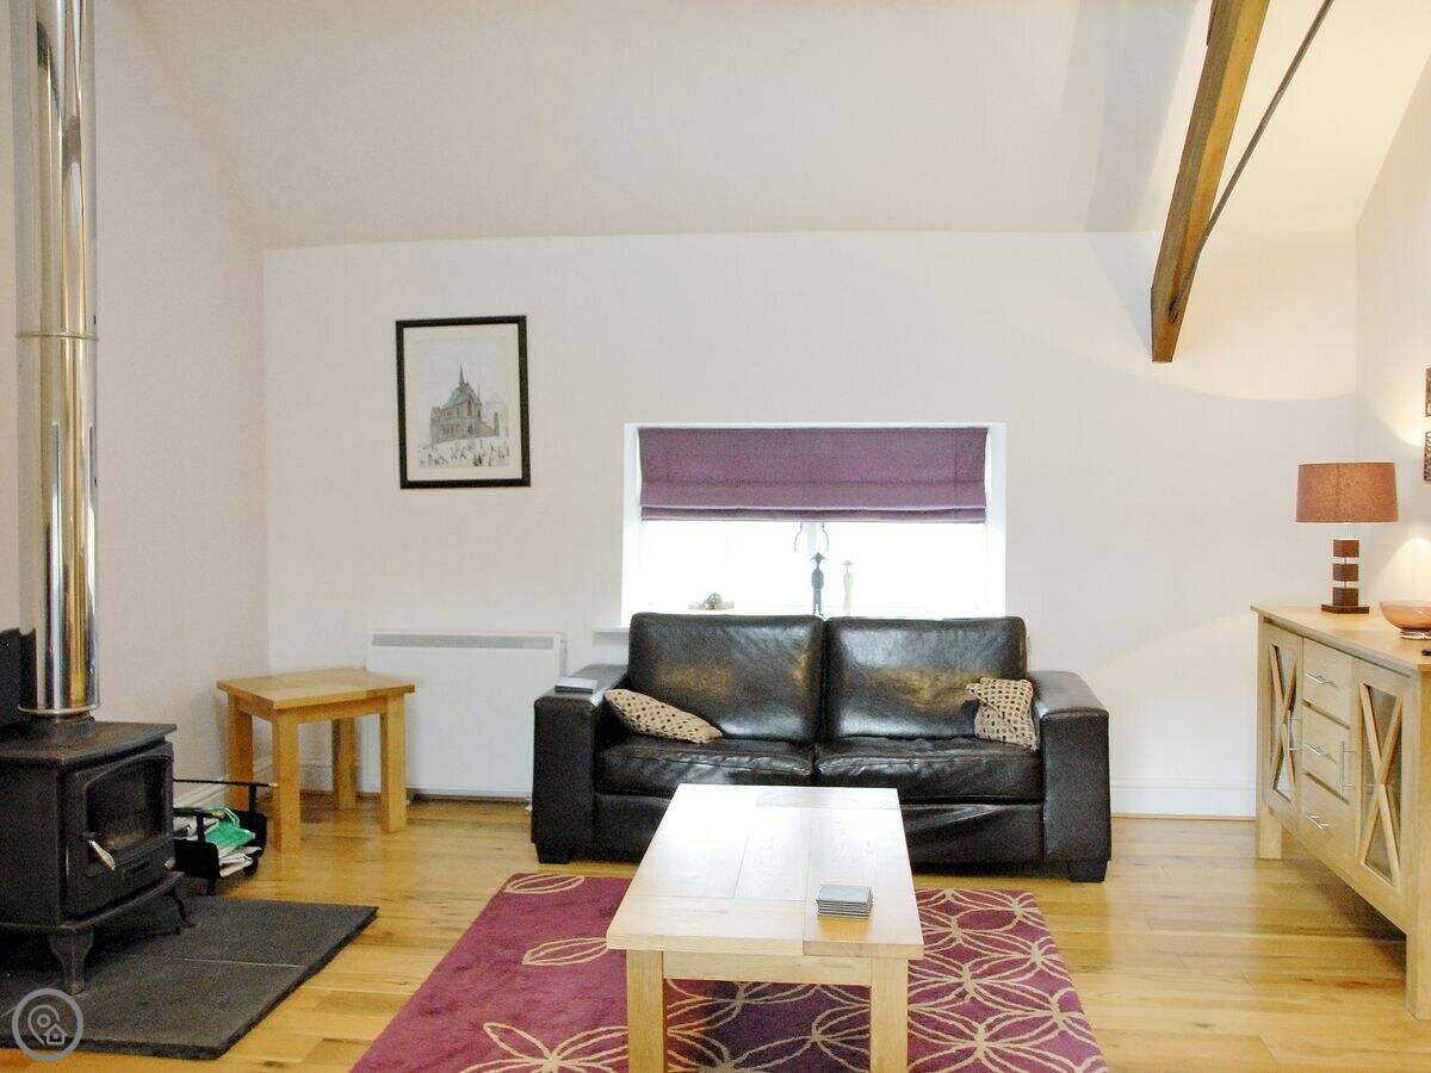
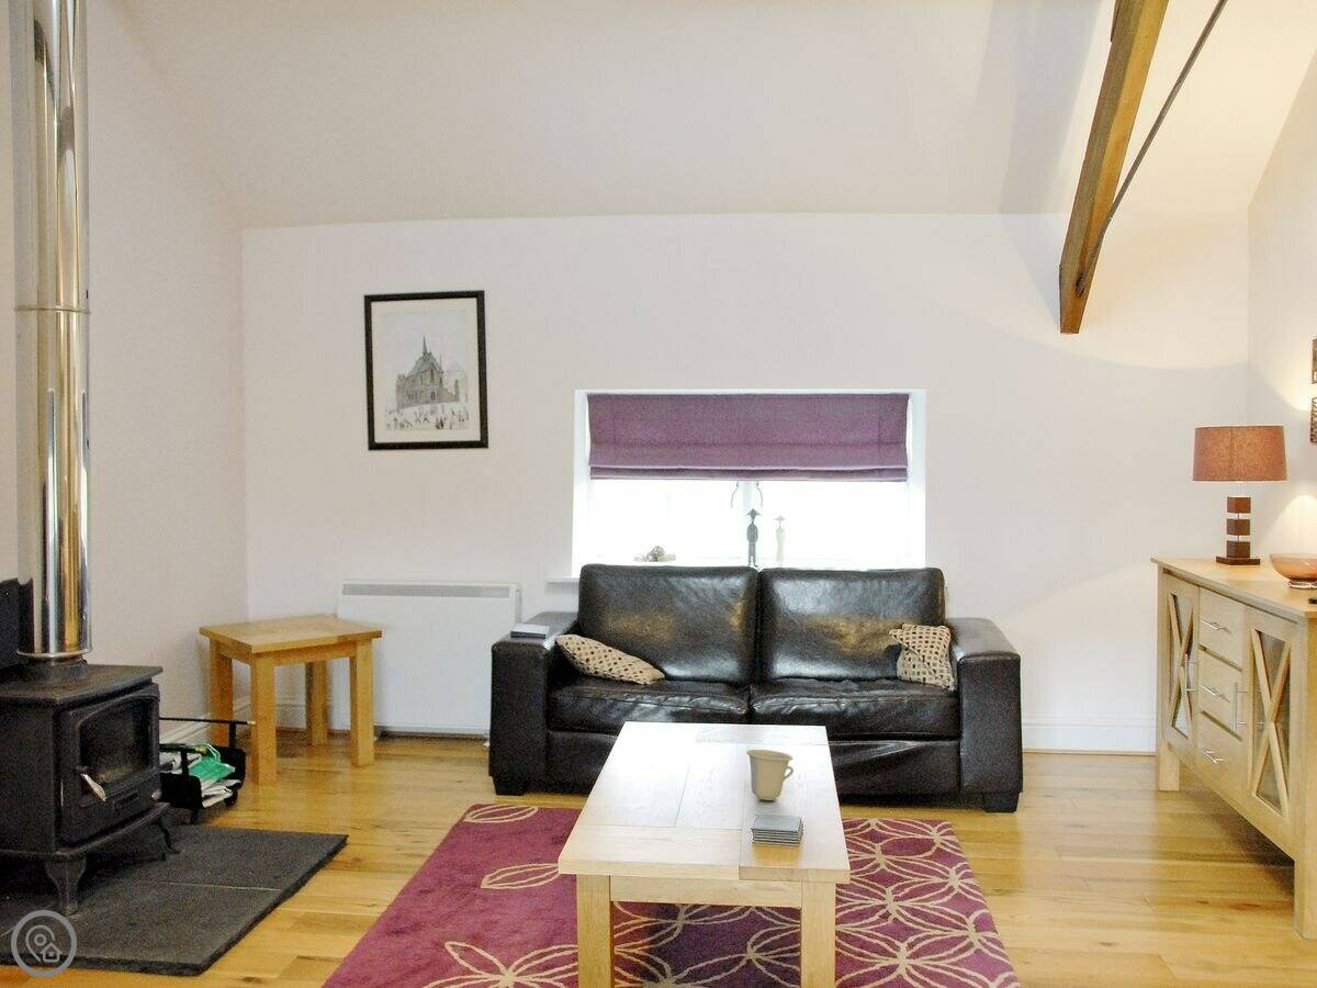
+ cup [745,749,795,801]
